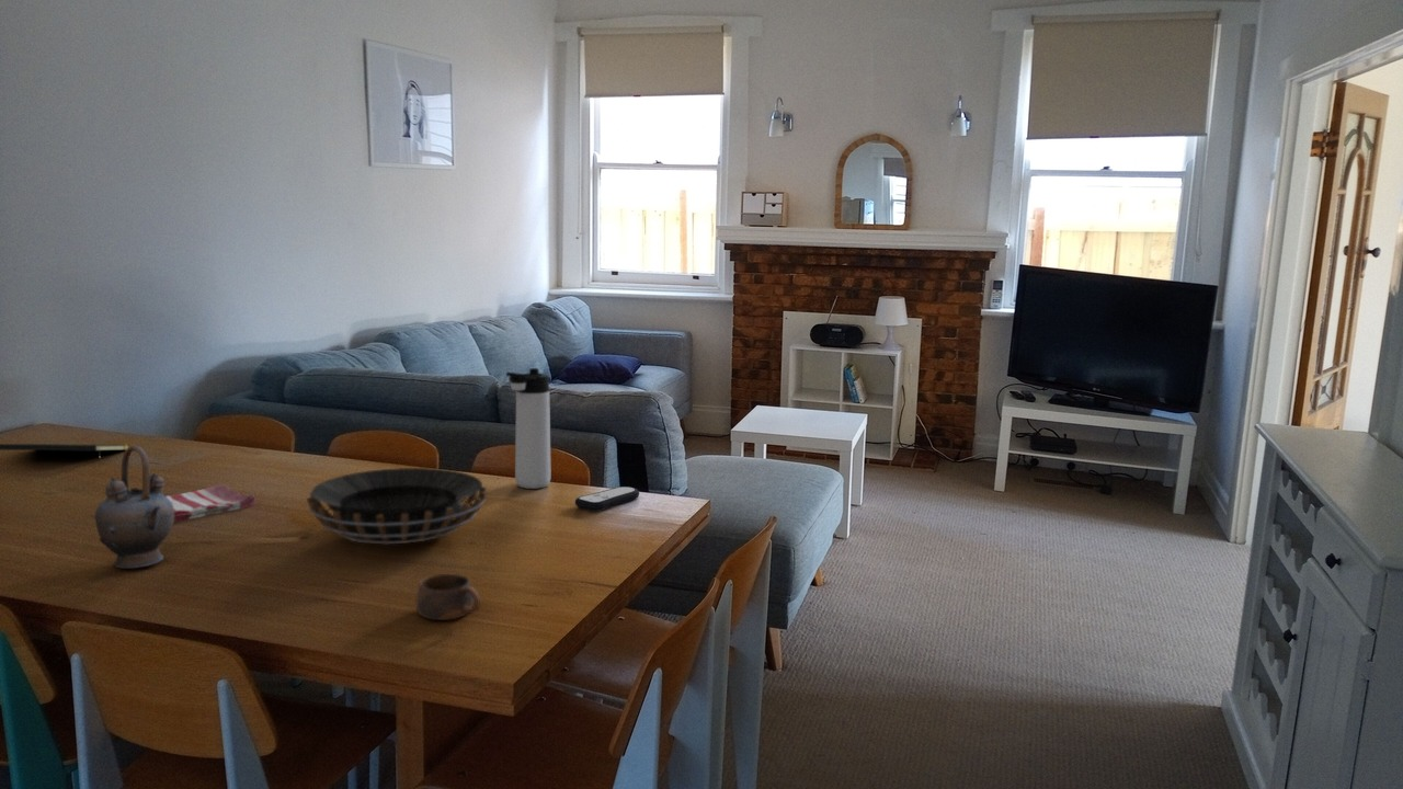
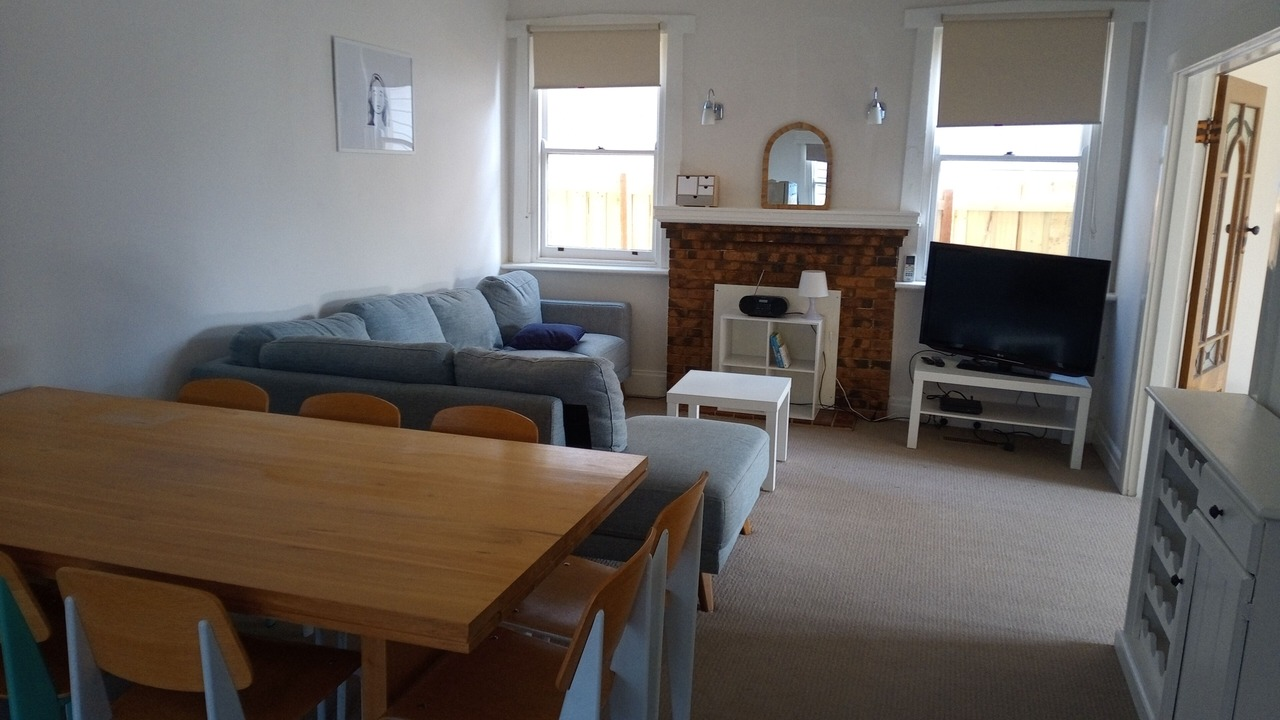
- dish towel [164,483,258,524]
- teapot [94,445,174,570]
- remote control [574,485,640,512]
- cup [415,573,481,621]
- notepad [0,443,129,465]
- decorative bowl [305,467,488,545]
- thermos bottle [505,367,551,490]
